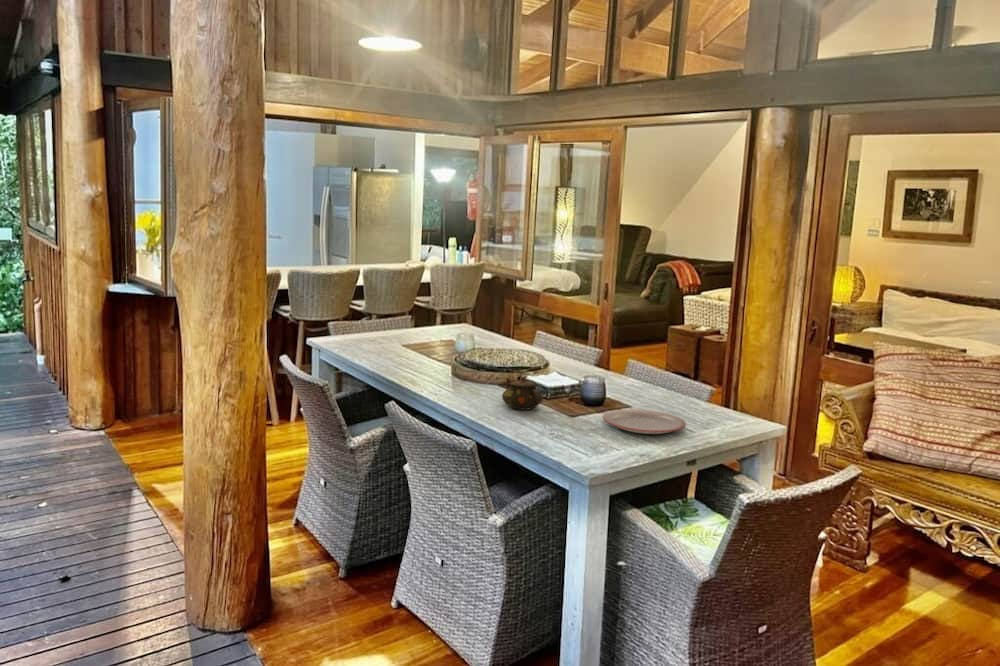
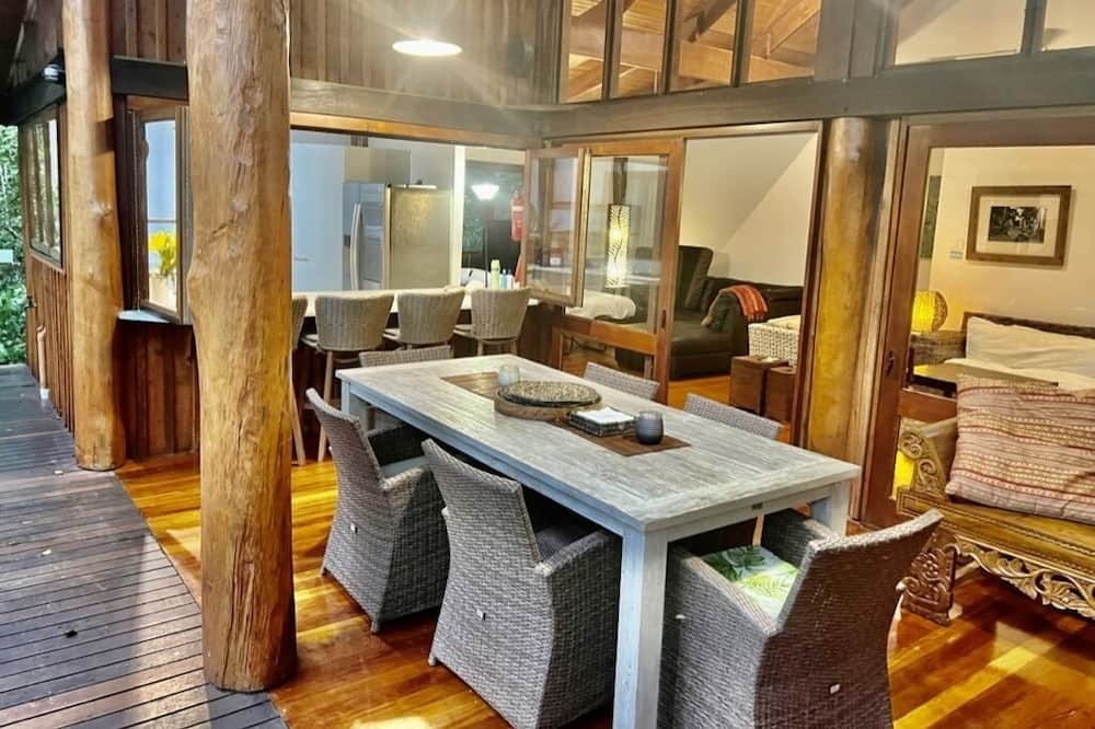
- teapot [501,375,544,411]
- plate [602,409,687,435]
